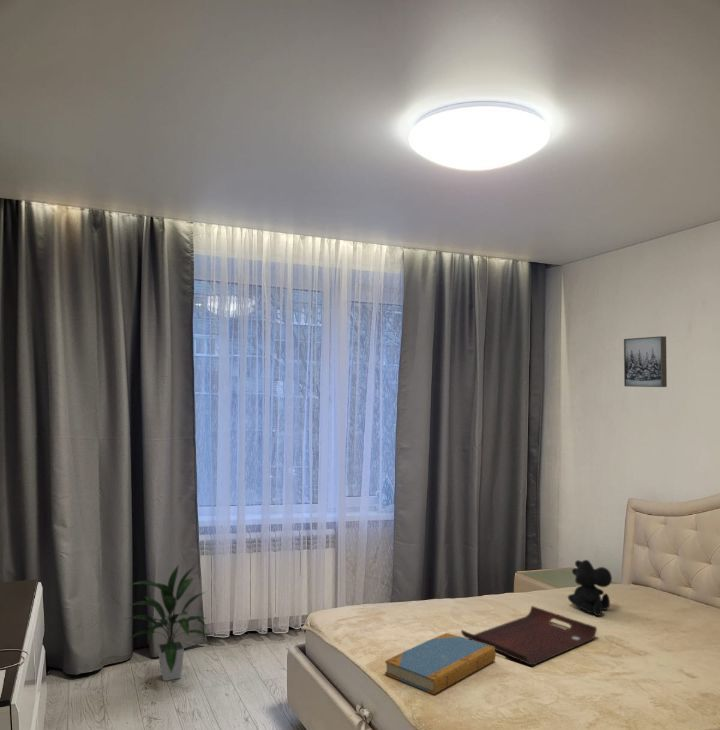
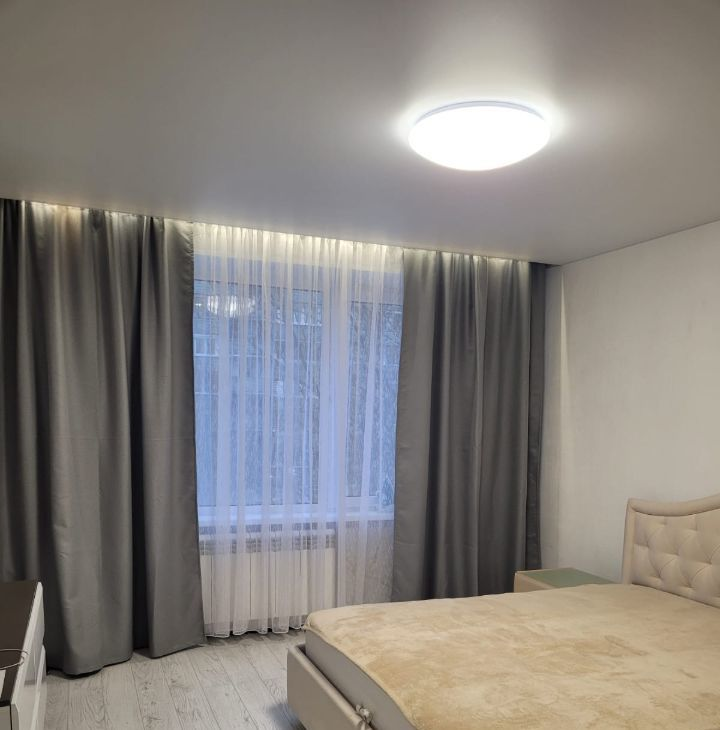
- wall art [623,335,668,388]
- indoor plant [122,563,211,682]
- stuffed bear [567,559,613,617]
- serving tray [460,605,598,666]
- book [384,632,496,695]
